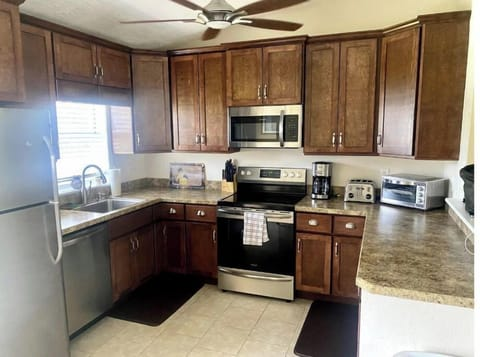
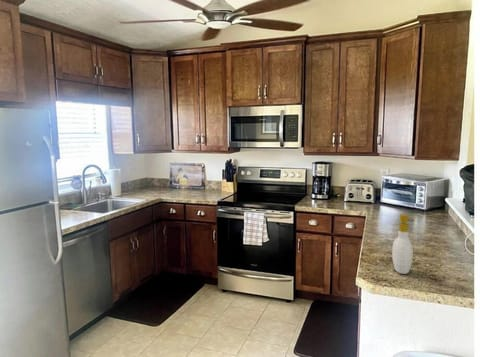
+ soap bottle [391,213,417,275]
